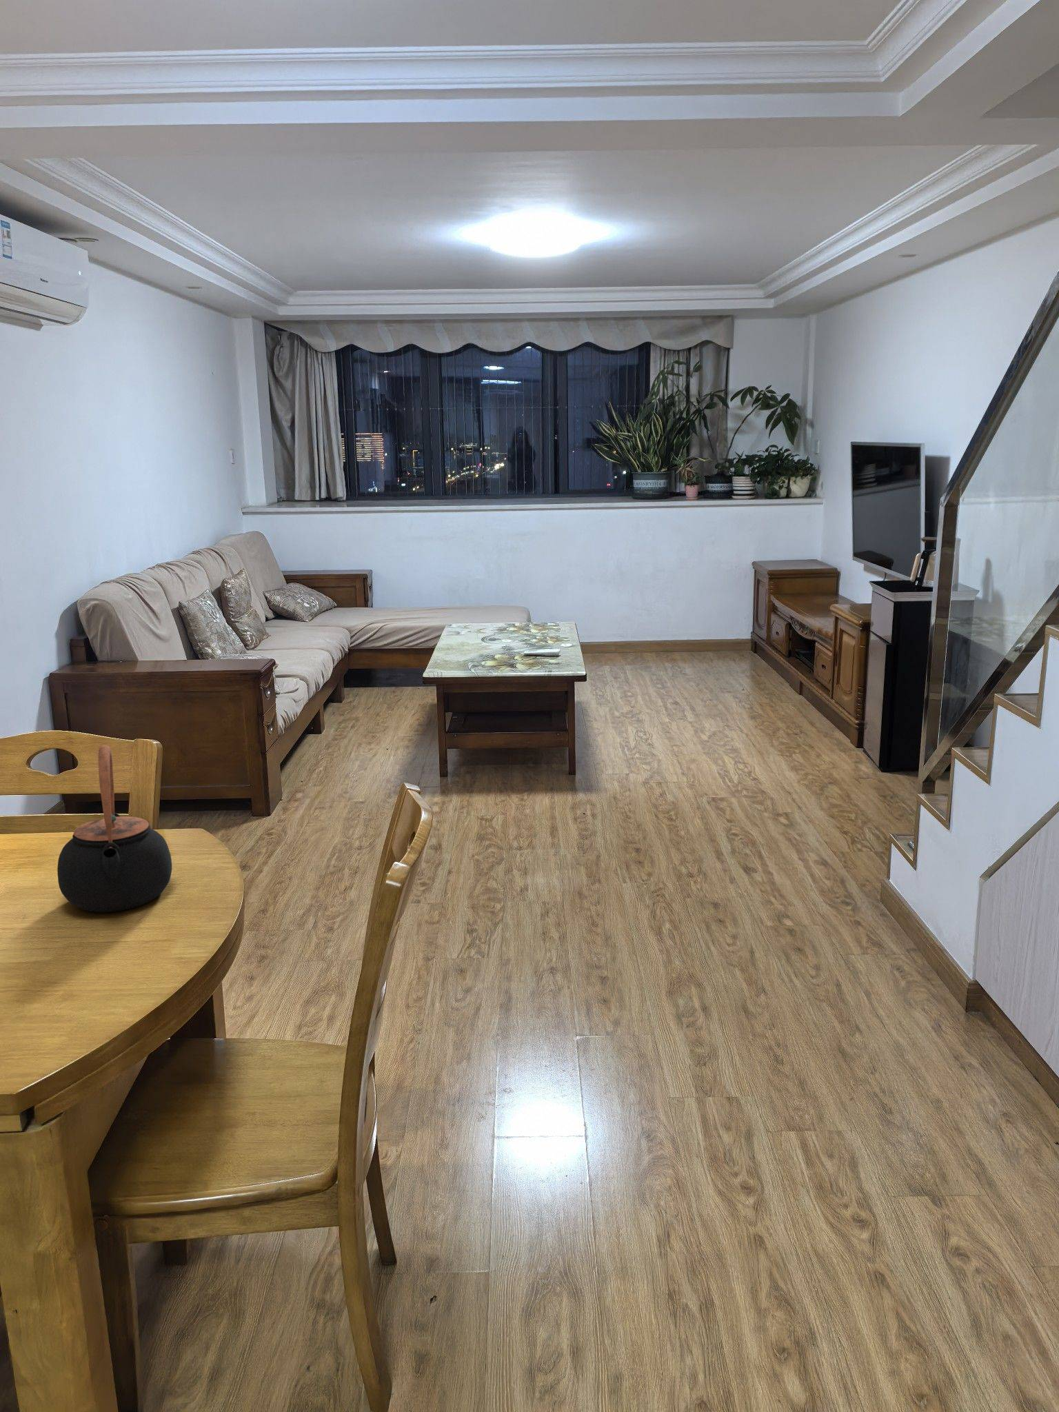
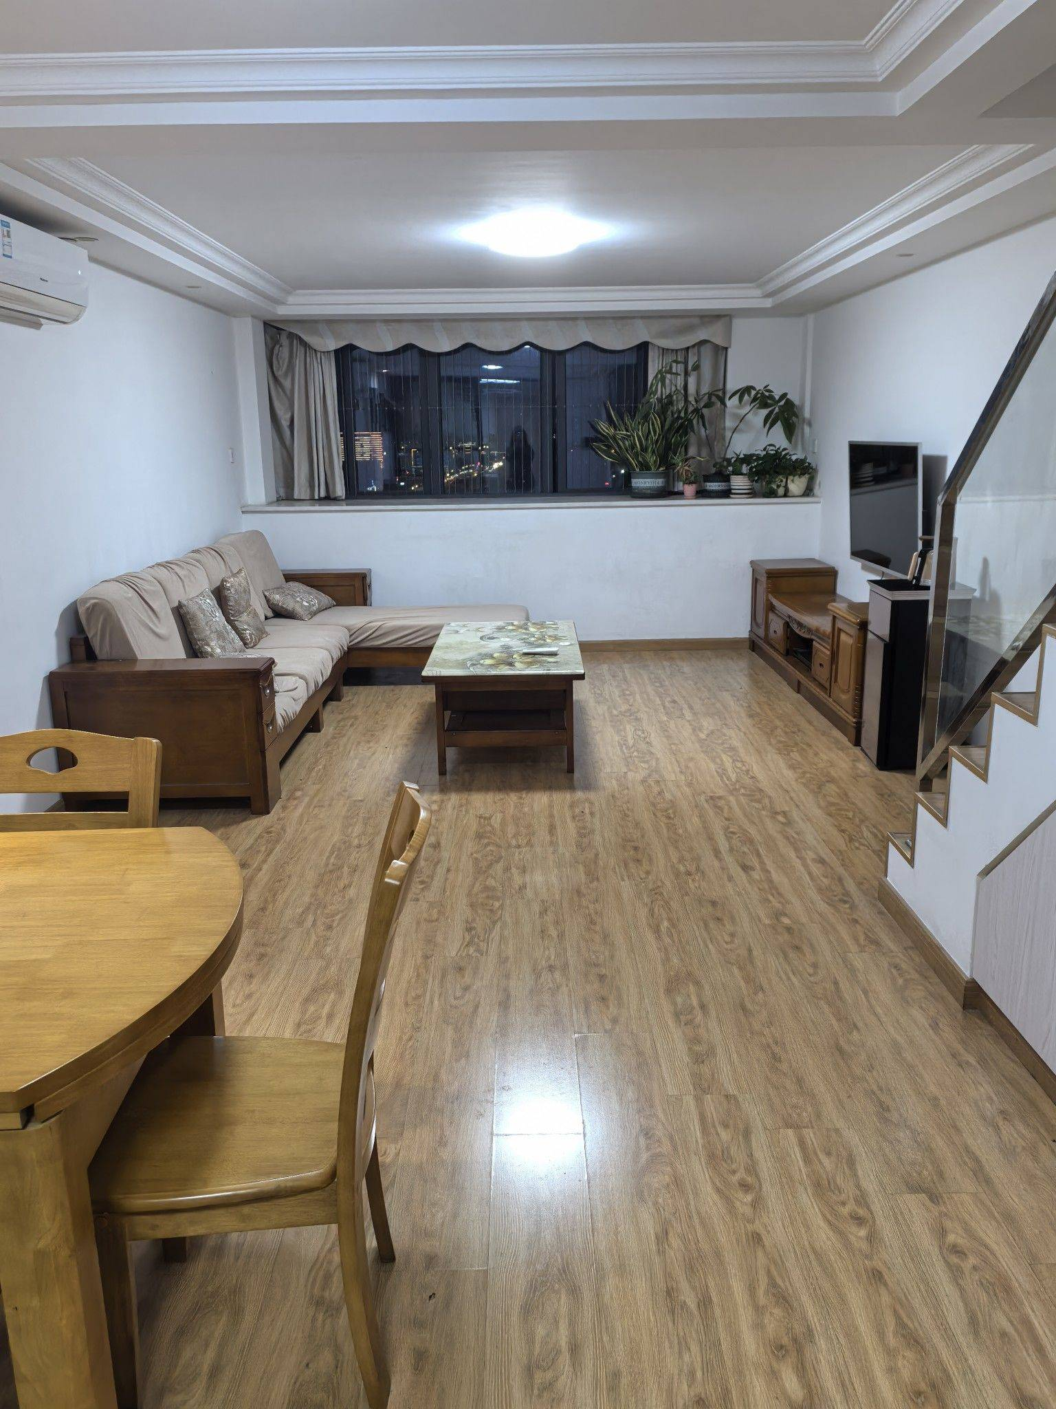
- teapot [57,744,172,913]
